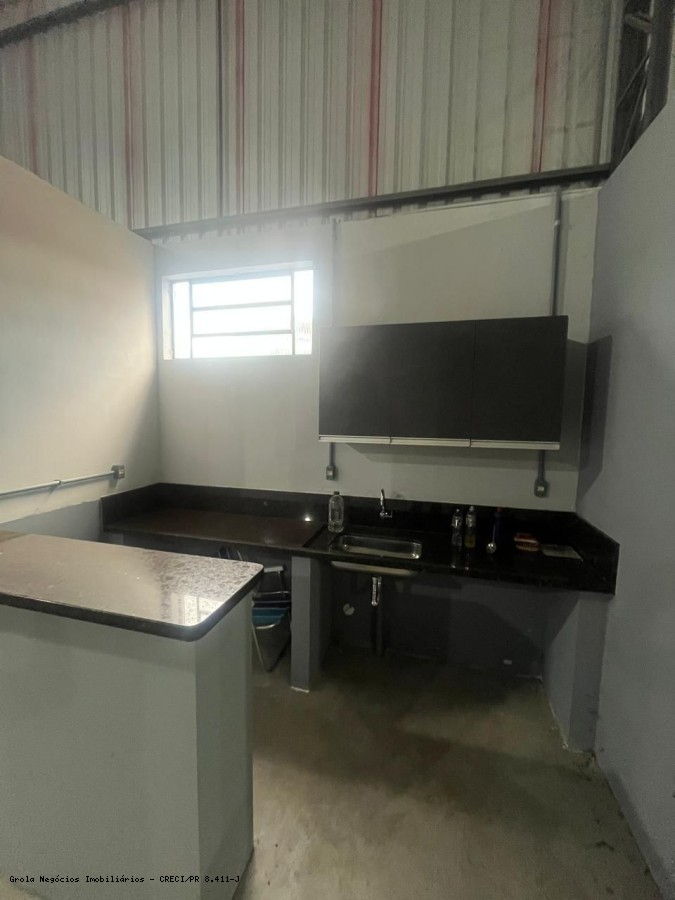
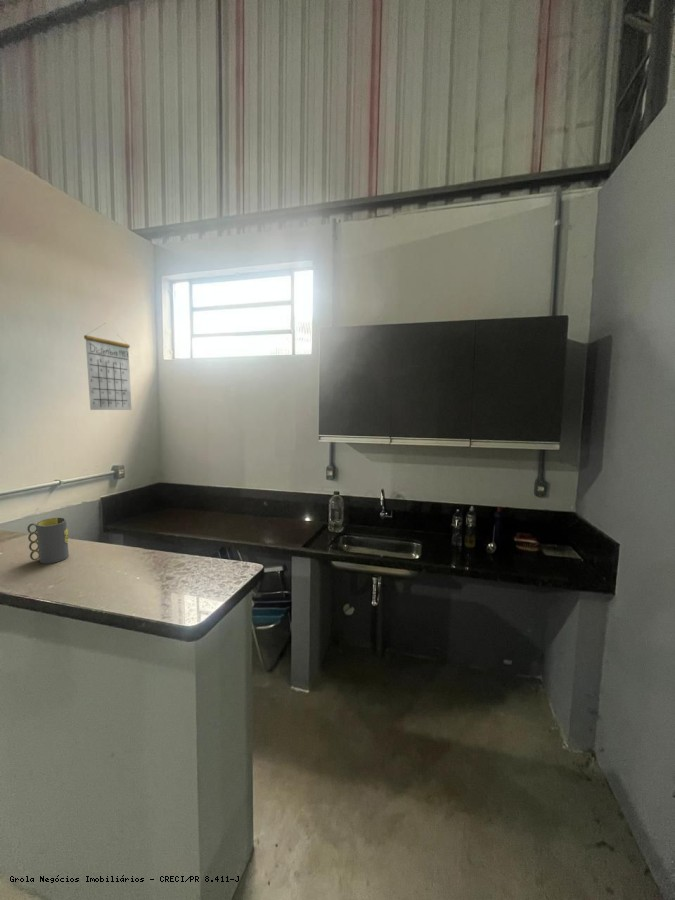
+ mug [26,517,70,565]
+ calendar [83,323,133,411]
